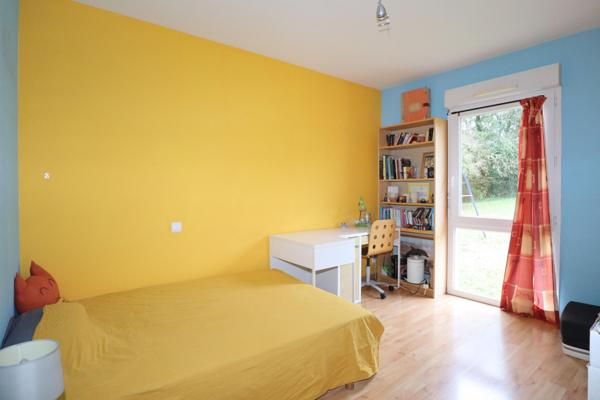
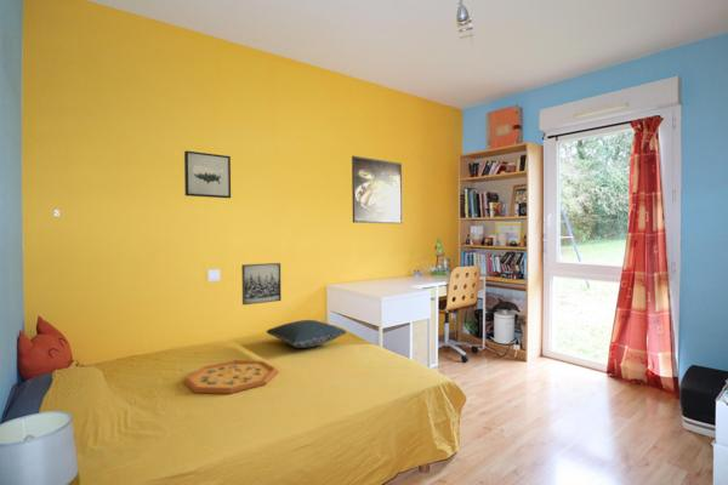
+ wall art [183,150,232,199]
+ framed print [351,155,404,224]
+ wall art [240,262,283,306]
+ pillow [266,319,347,349]
+ decorative tray [183,359,279,395]
